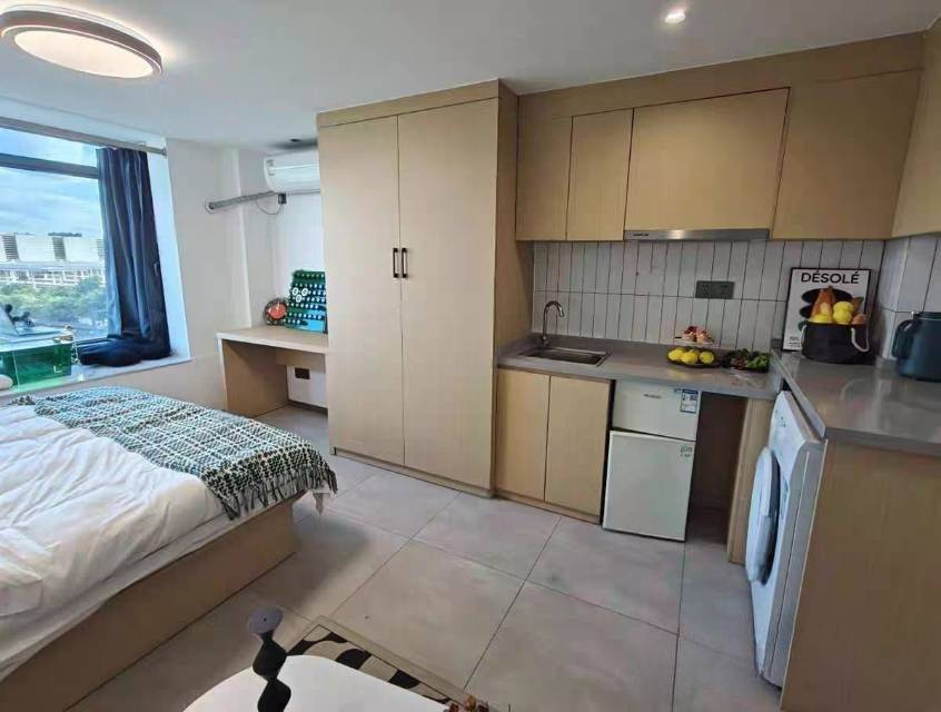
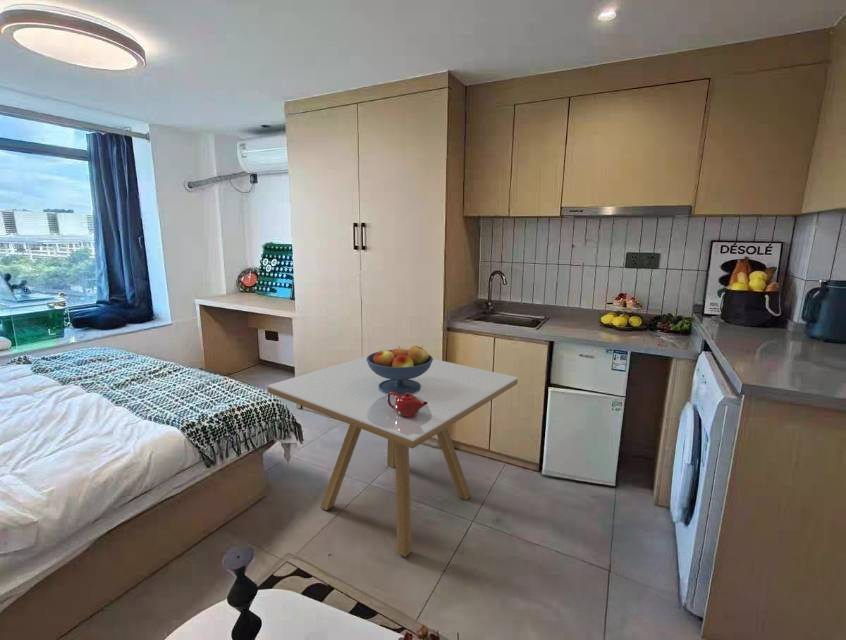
+ dining table [267,355,519,558]
+ fruit bowl [366,345,434,394]
+ teapot [387,392,428,417]
